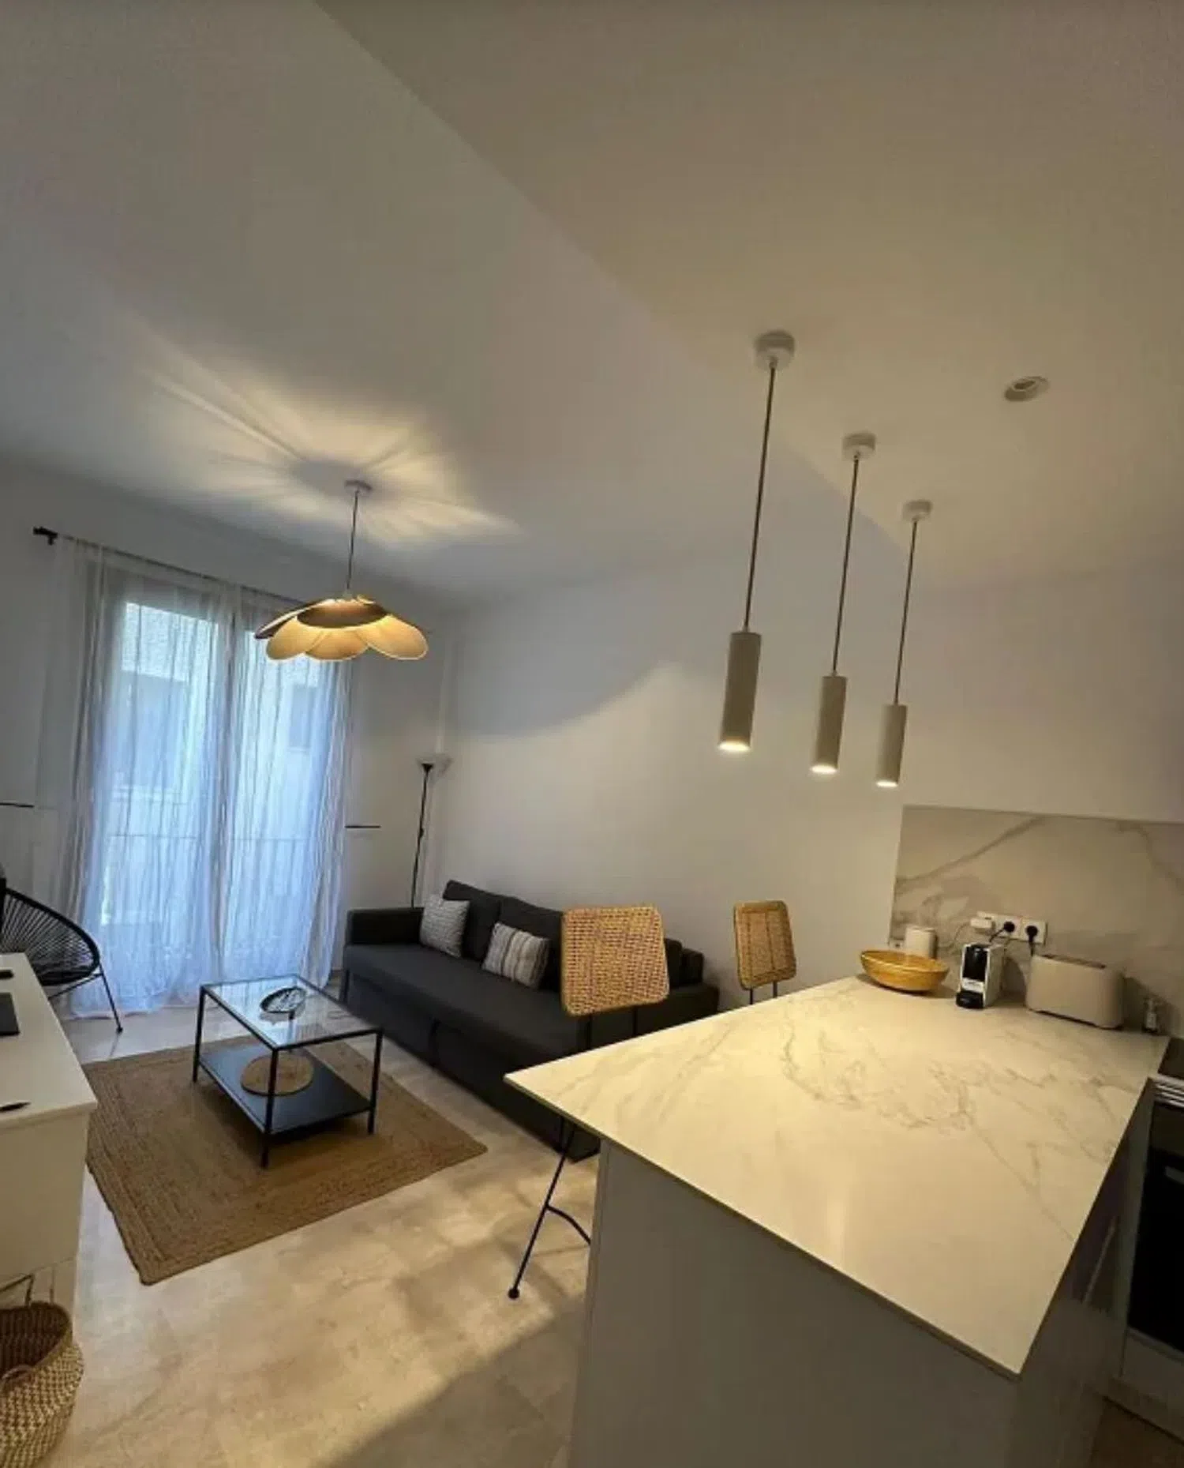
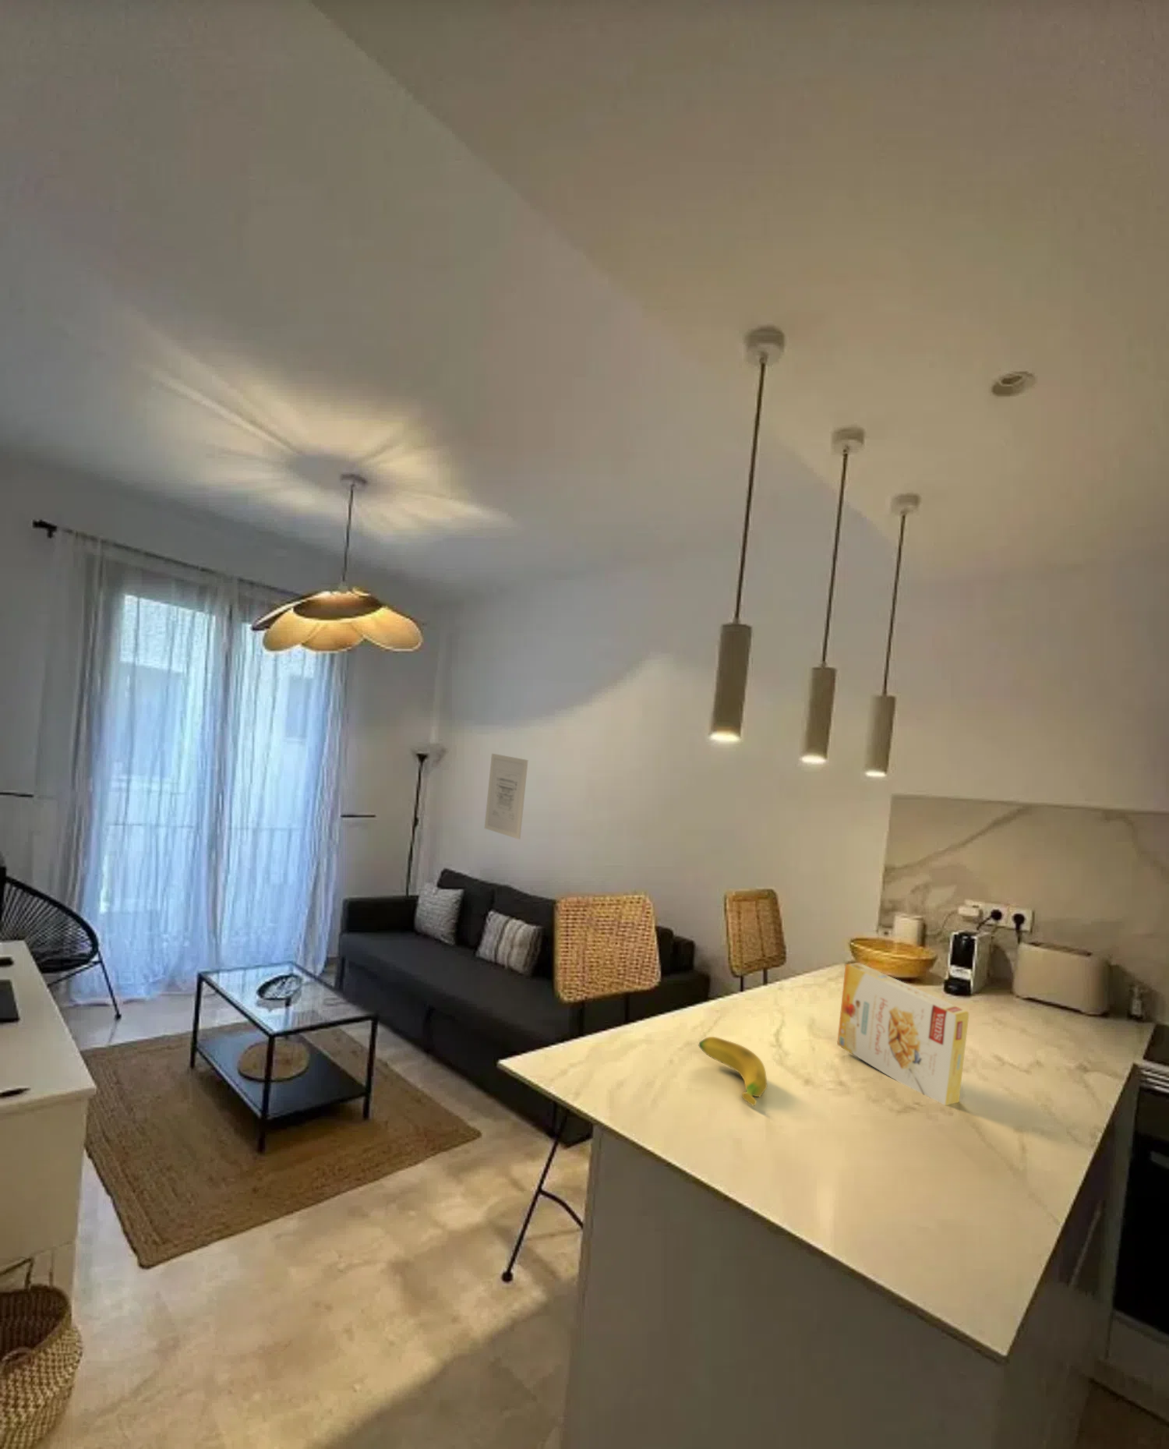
+ wall art [484,753,530,841]
+ cereal box [836,962,970,1106]
+ banana [698,1036,768,1106]
